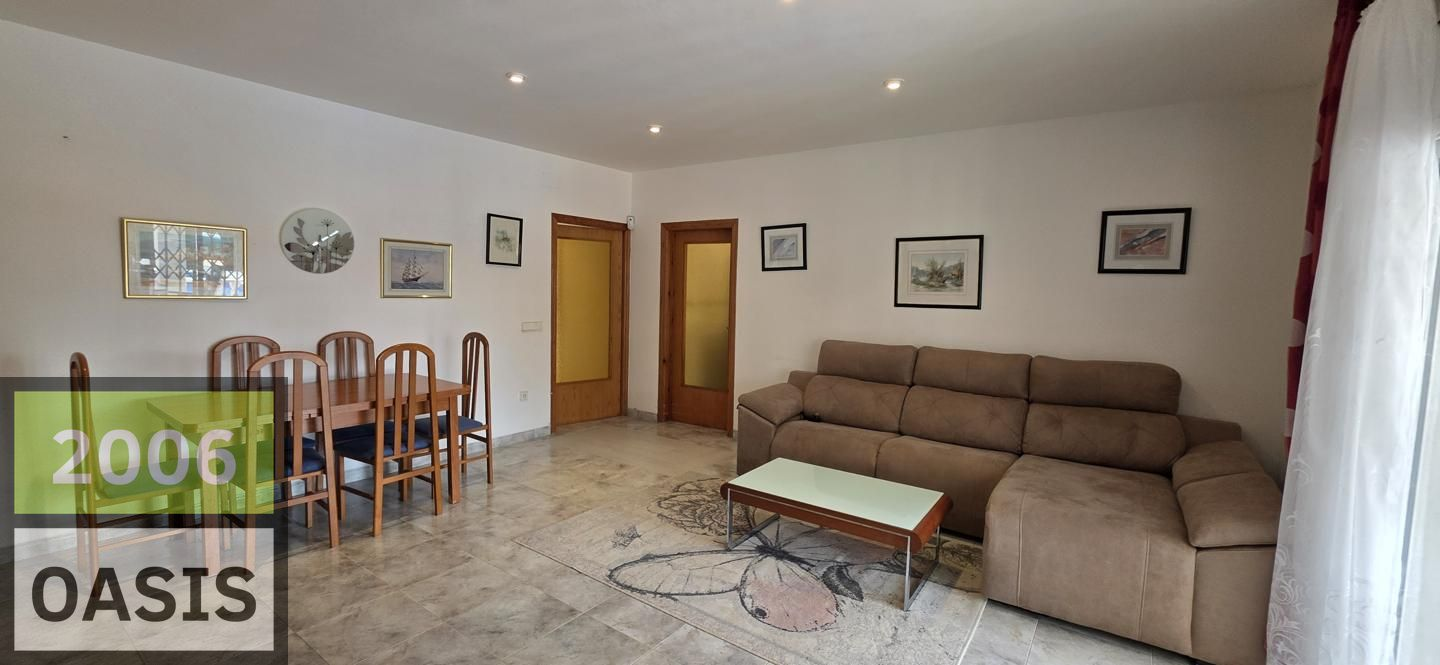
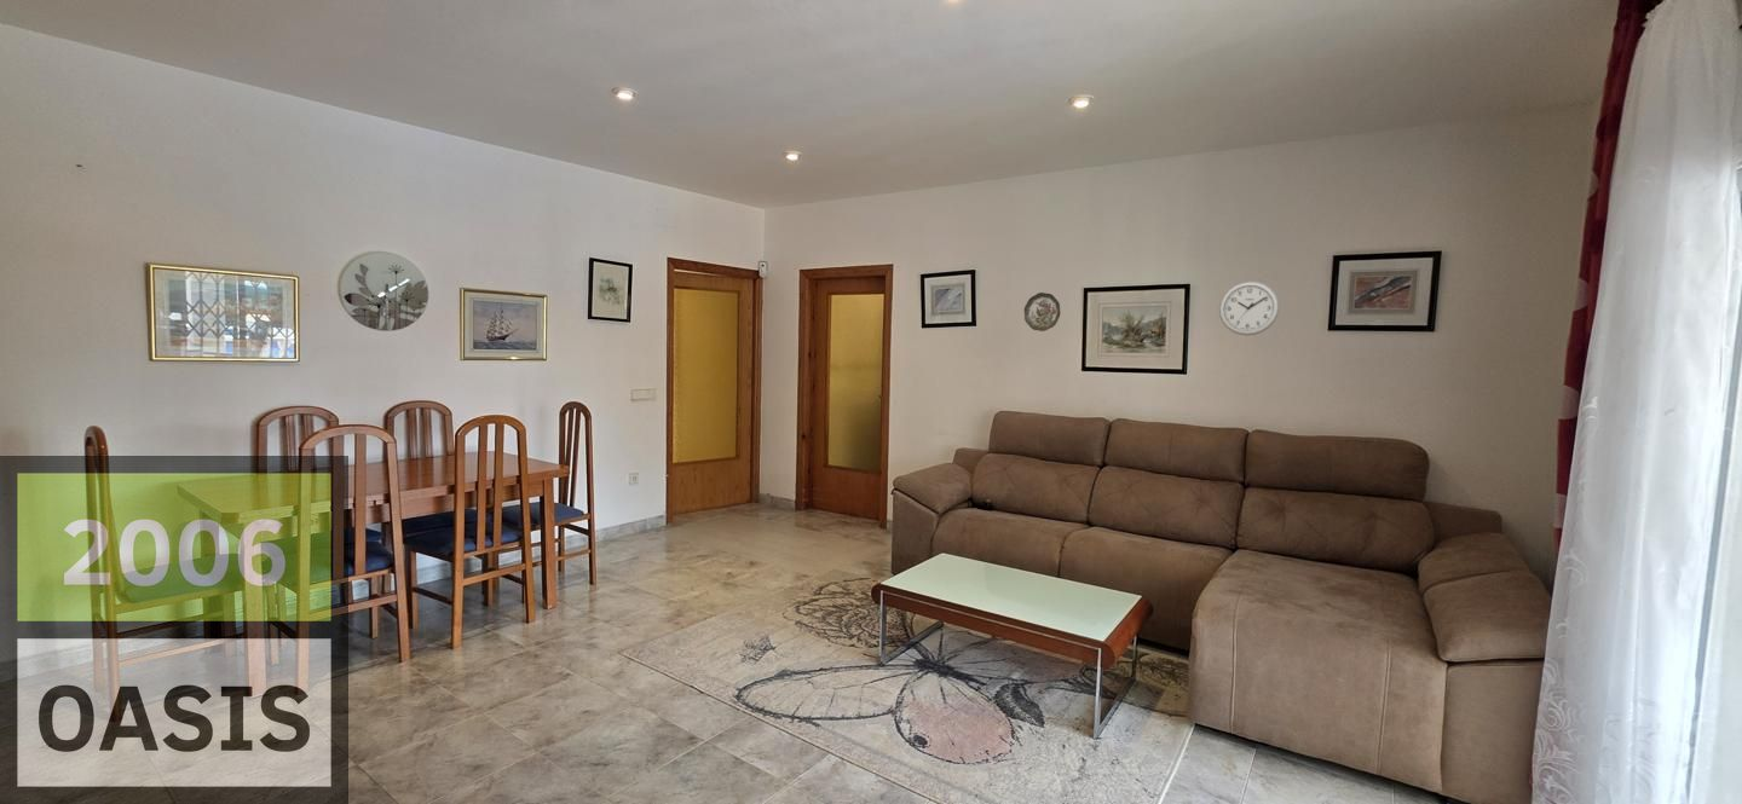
+ wall clock [1218,280,1281,336]
+ decorative plate [1023,291,1061,332]
